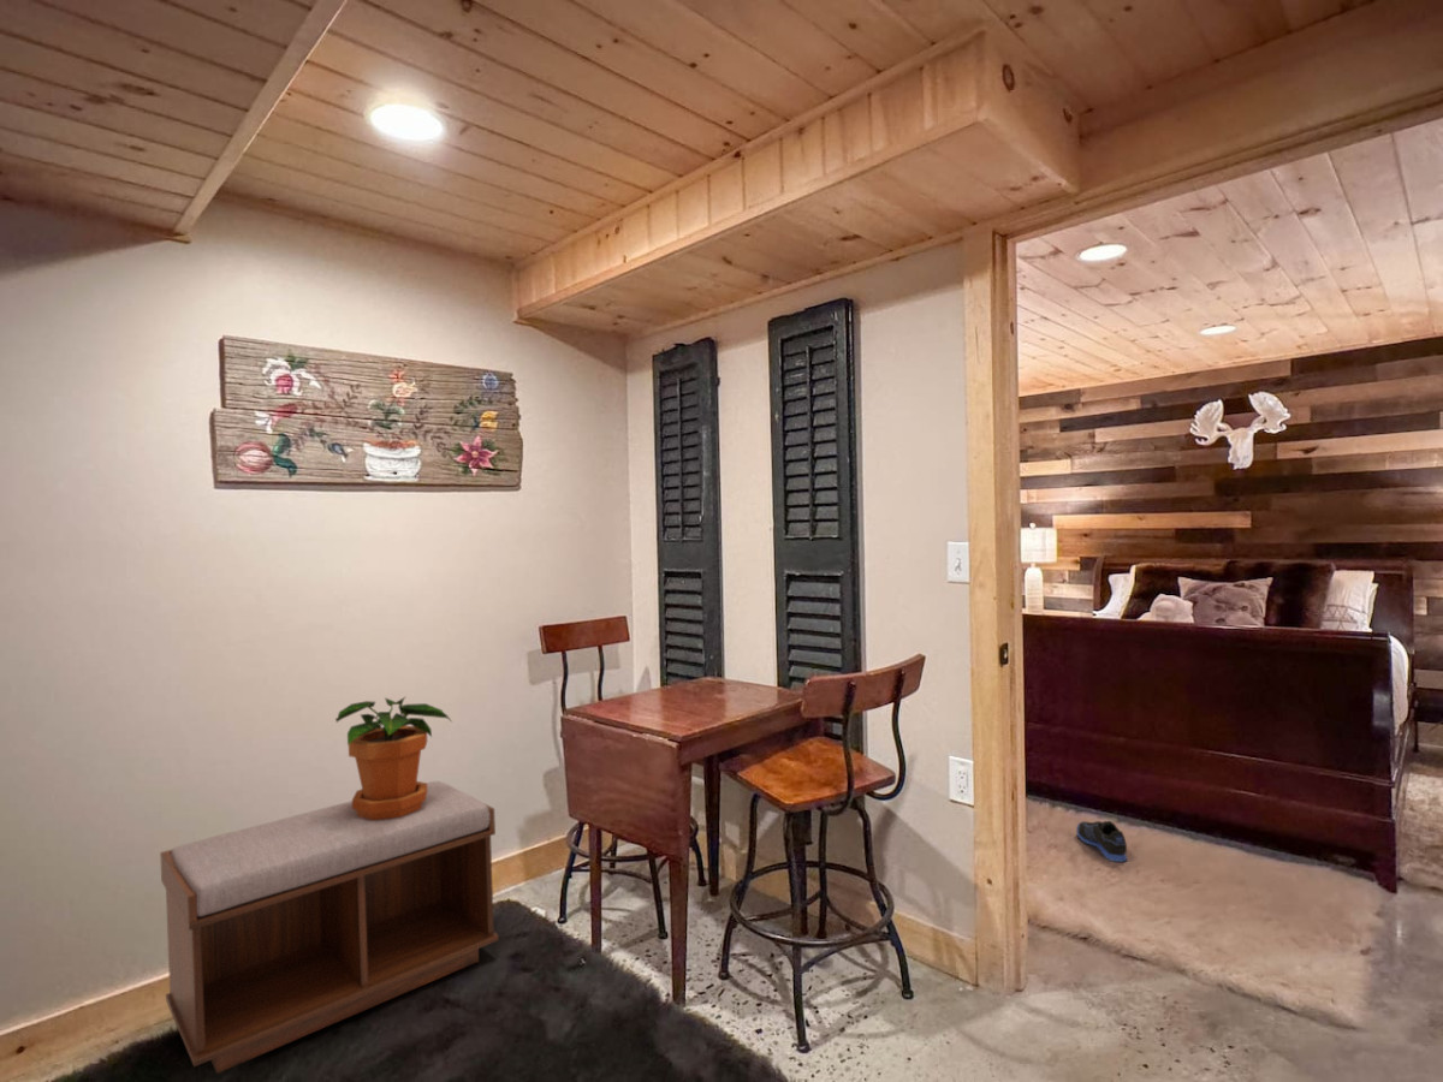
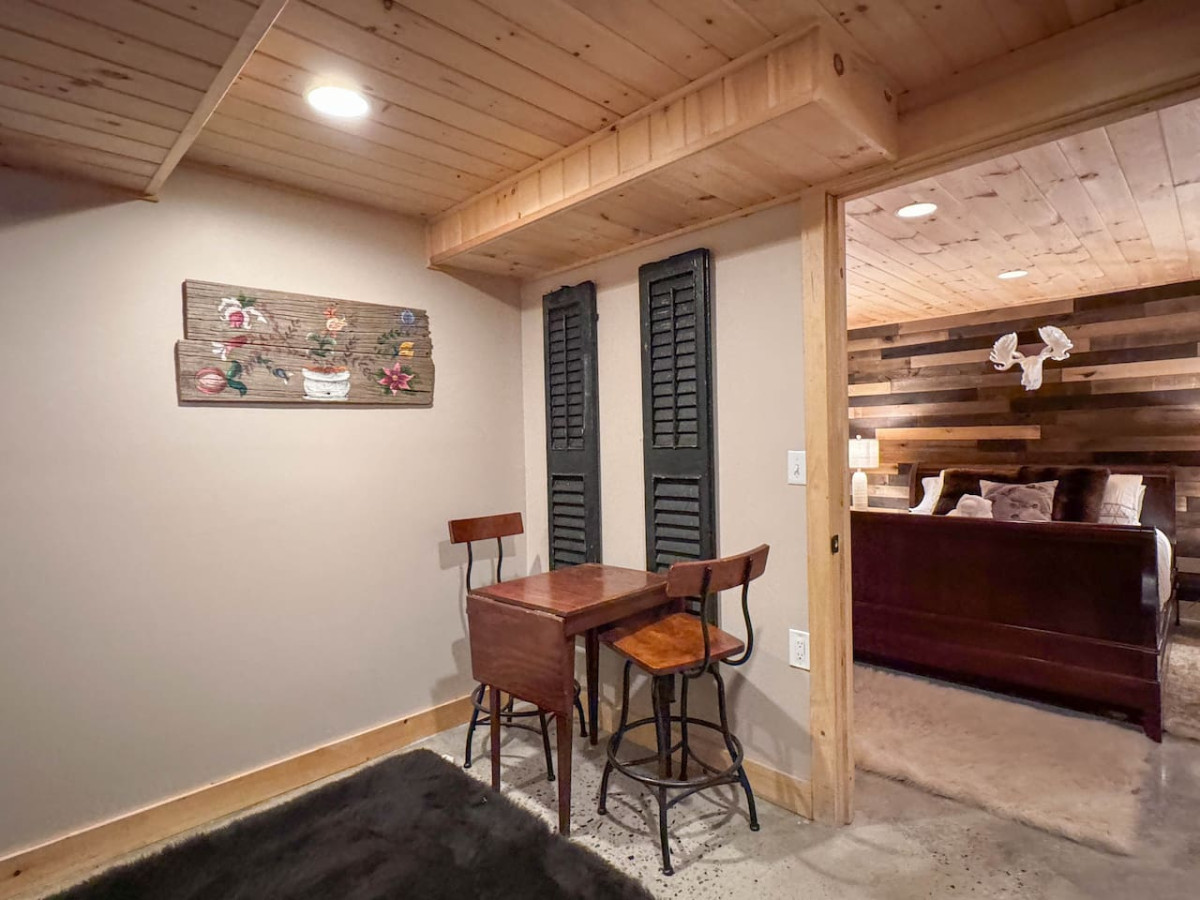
- potted plant [334,695,453,820]
- bench [159,780,500,1075]
- sneaker [1075,820,1128,863]
